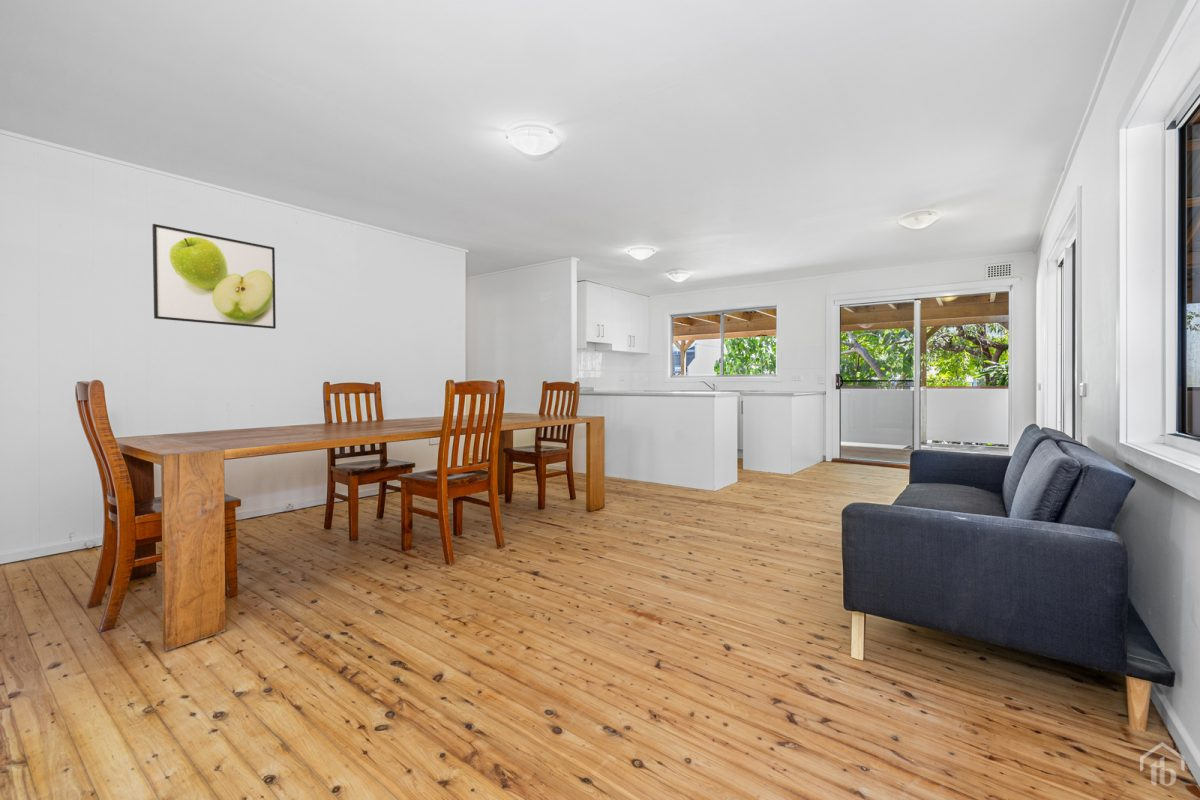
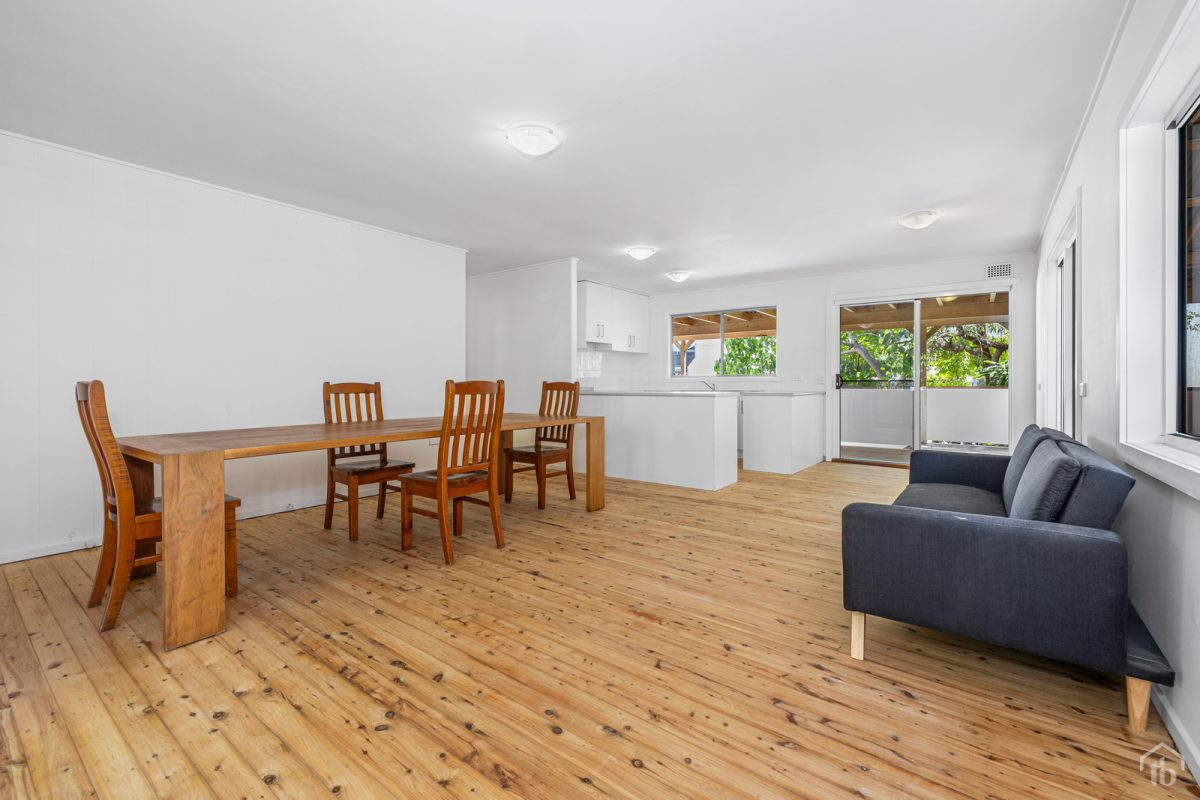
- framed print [151,223,277,330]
